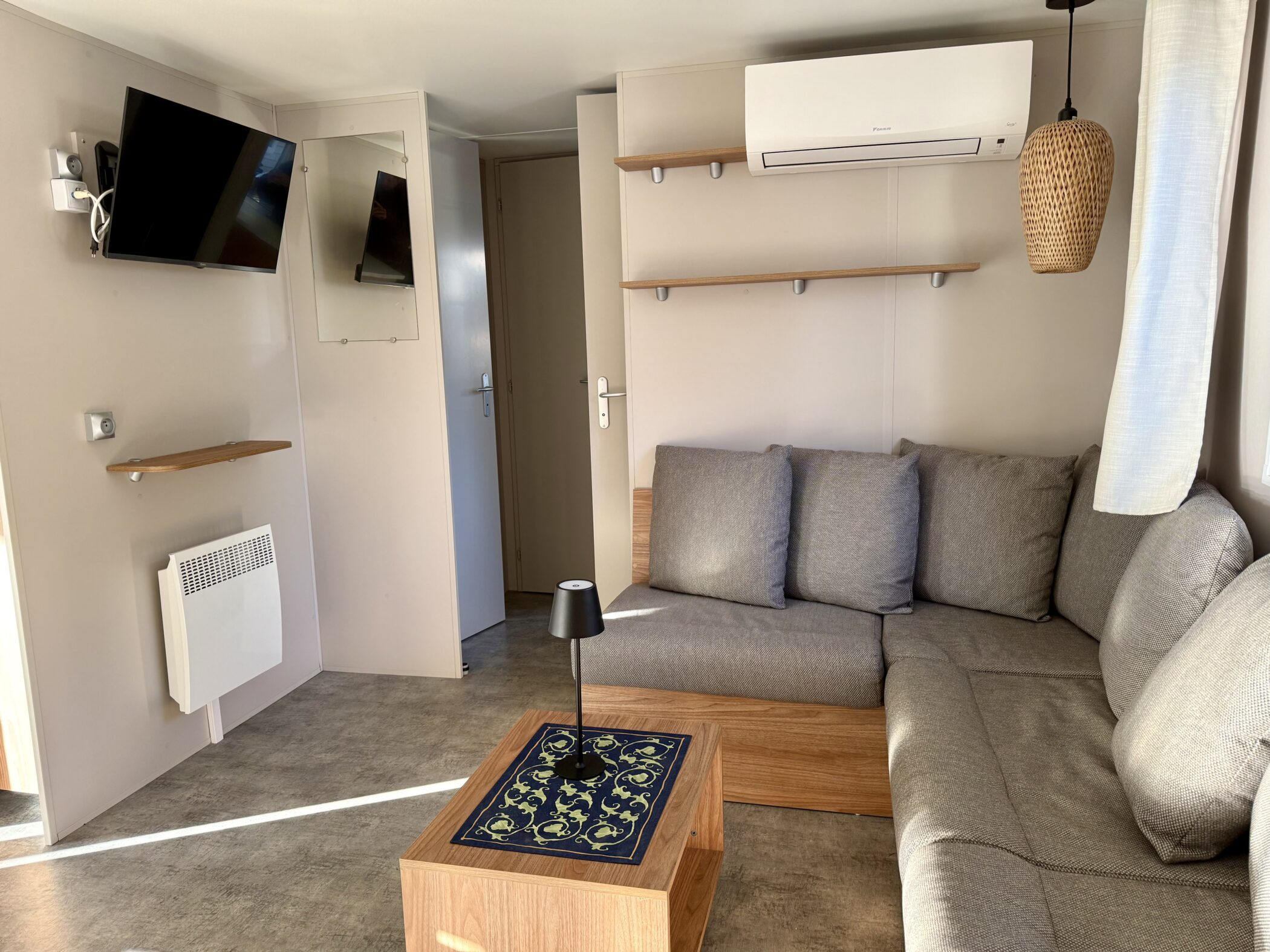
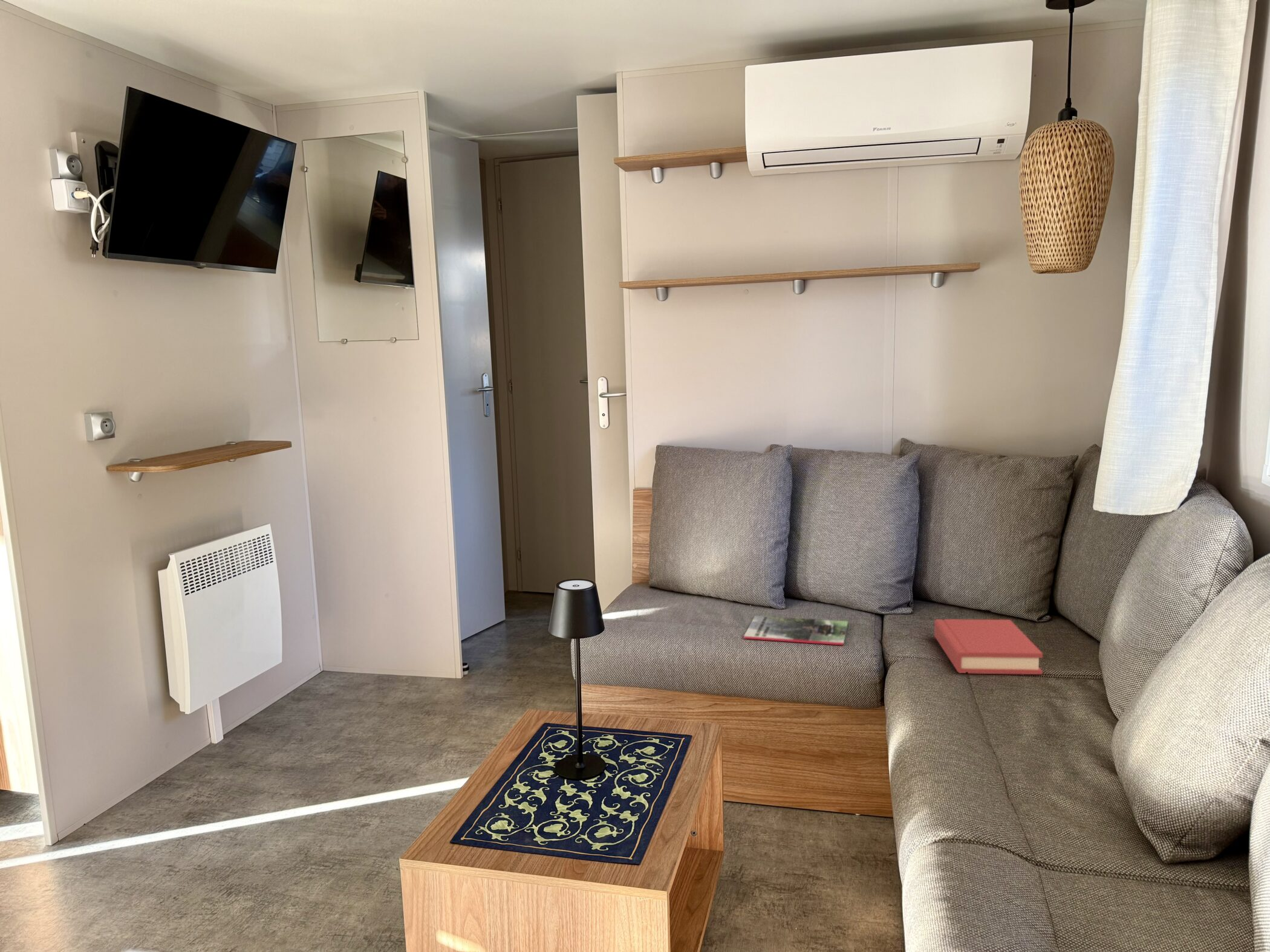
+ hardback book [934,618,1043,675]
+ magazine [743,615,848,646]
